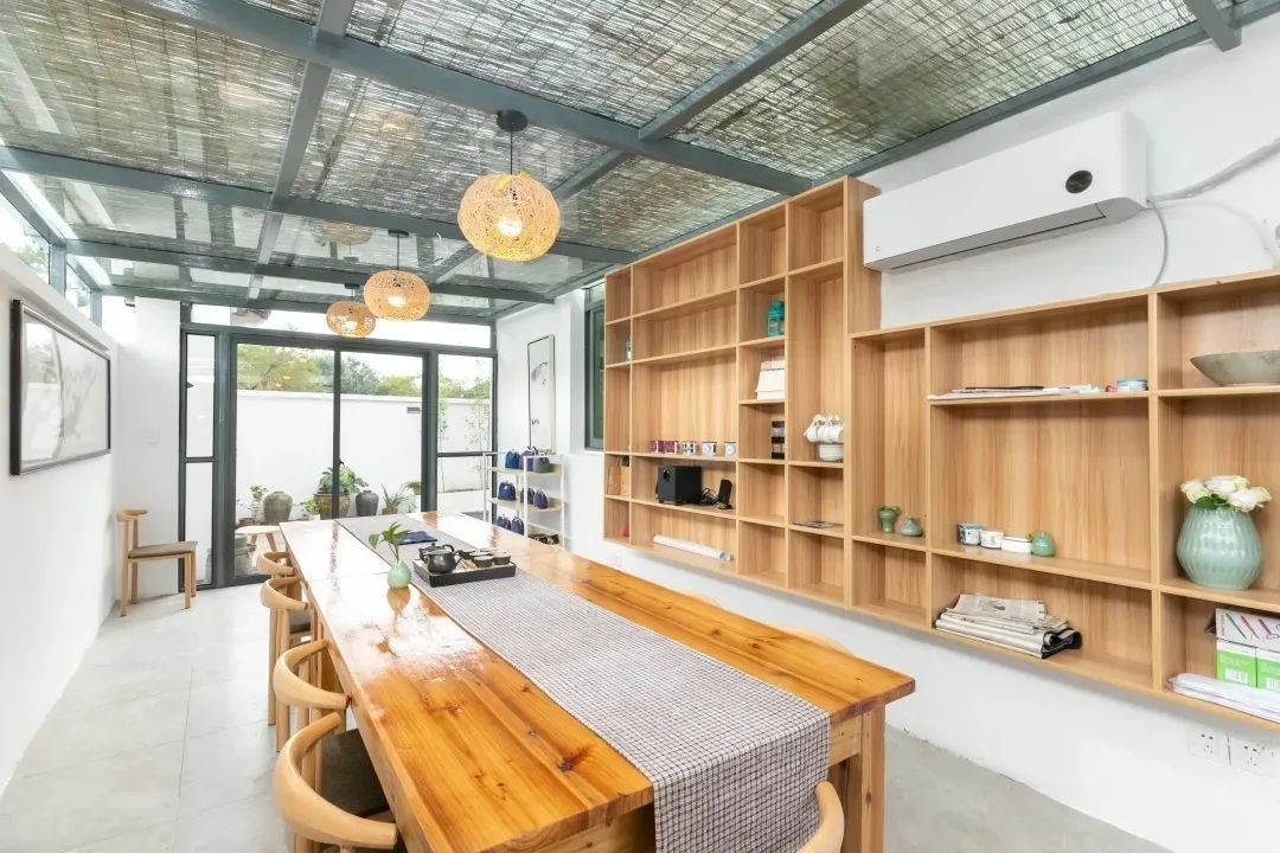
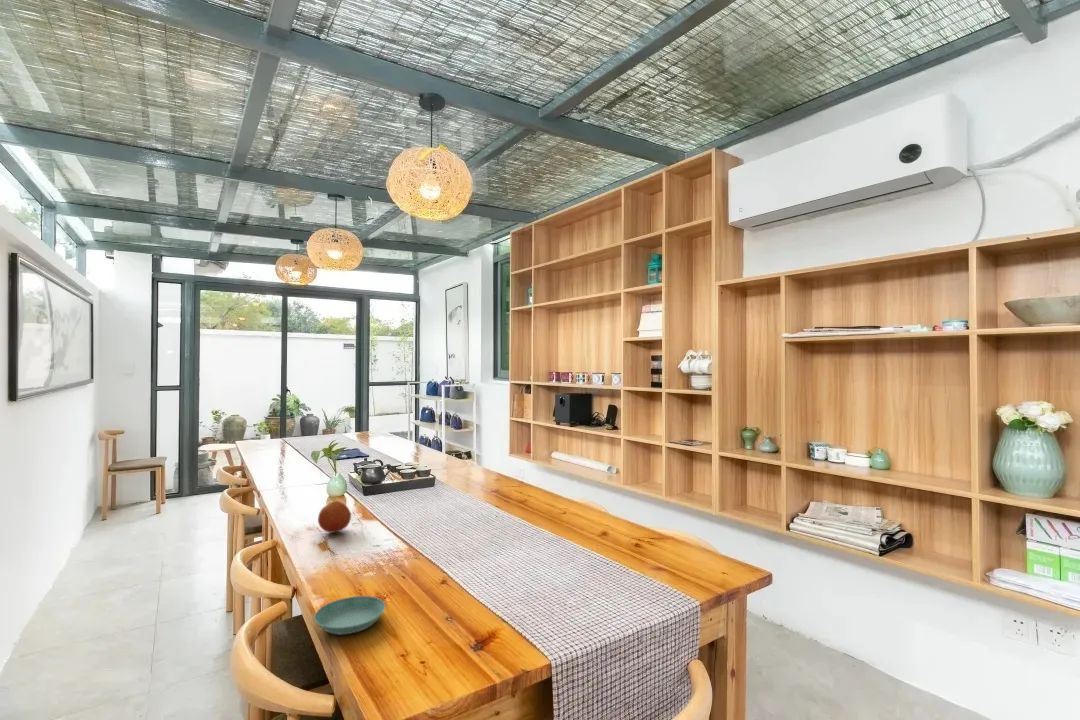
+ saucer [313,595,387,636]
+ fruit [317,500,352,534]
